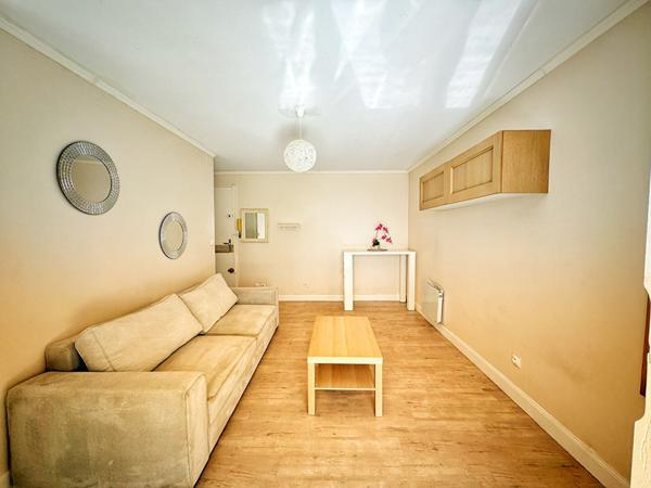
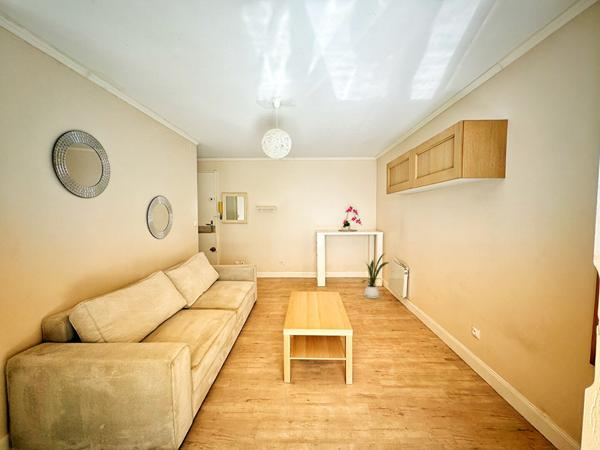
+ house plant [361,252,390,299]
